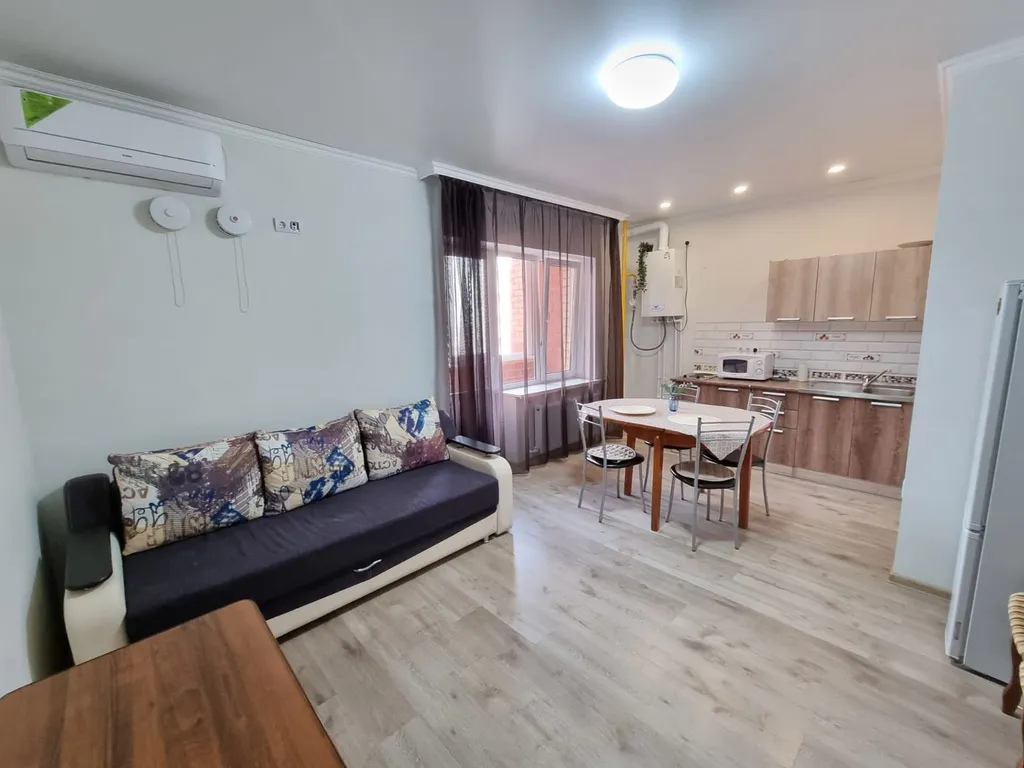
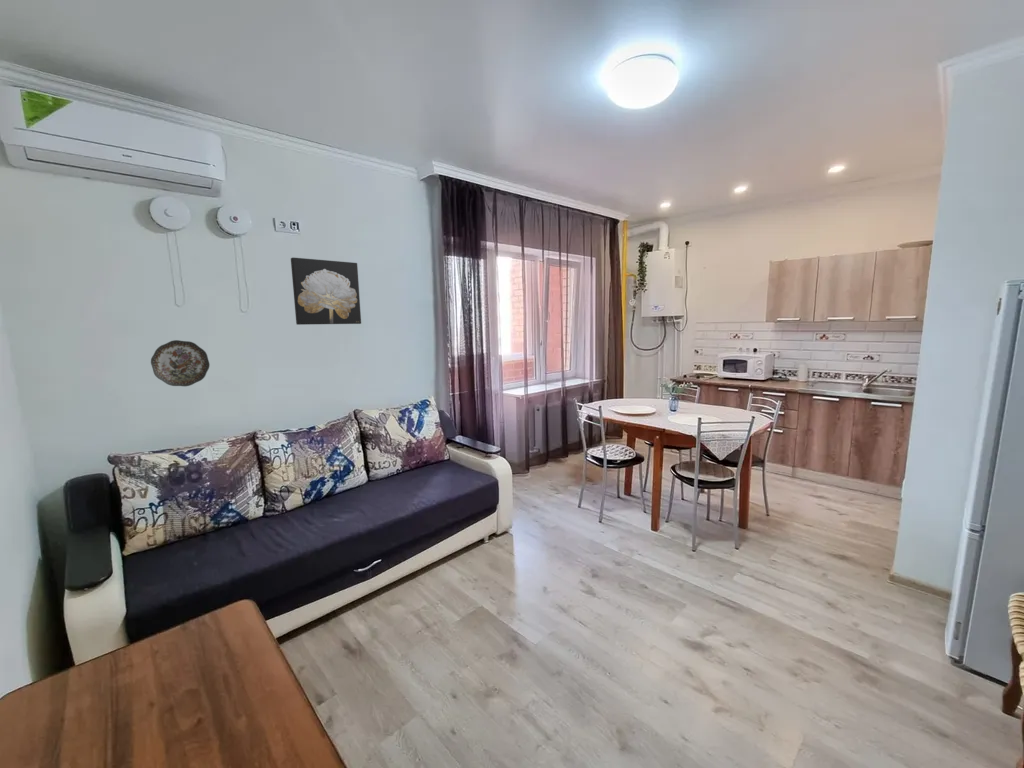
+ decorative plate [150,339,211,387]
+ wall art [290,257,362,326]
